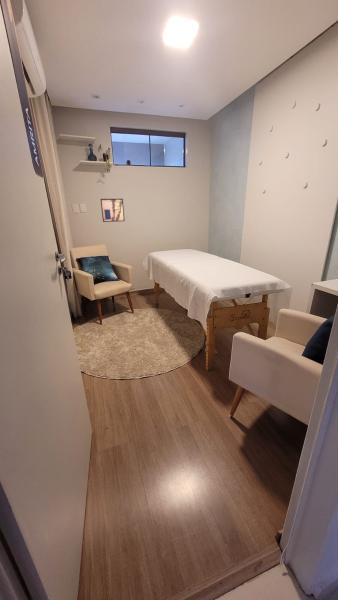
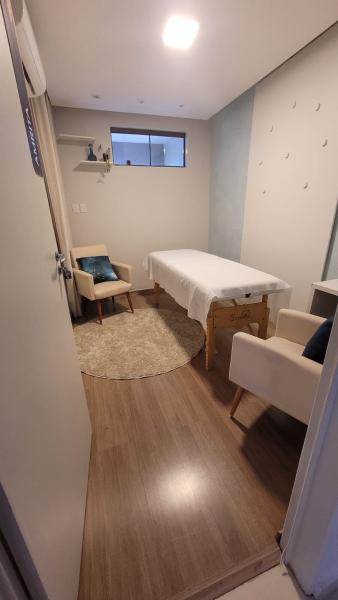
- wall art [100,198,126,223]
